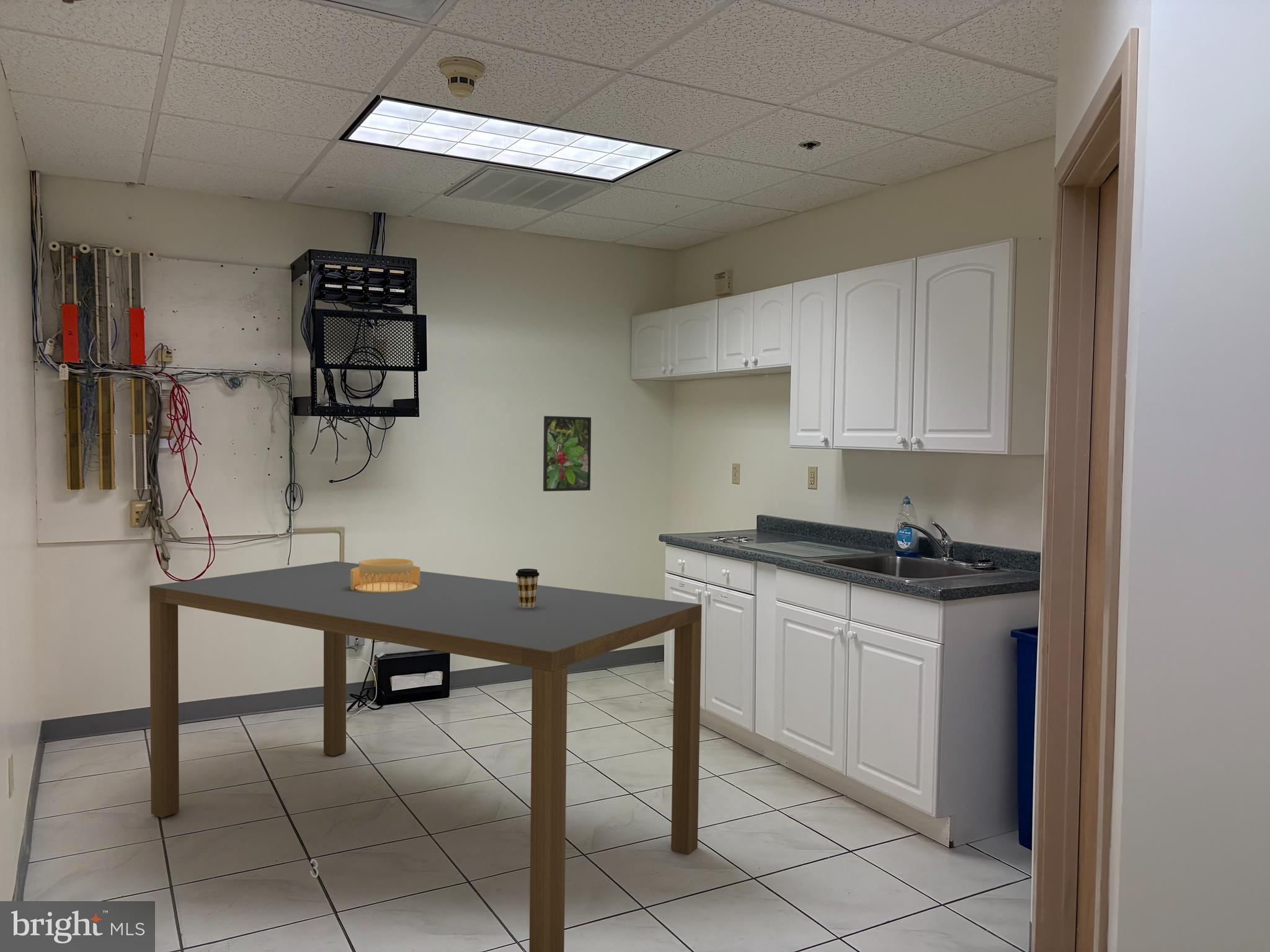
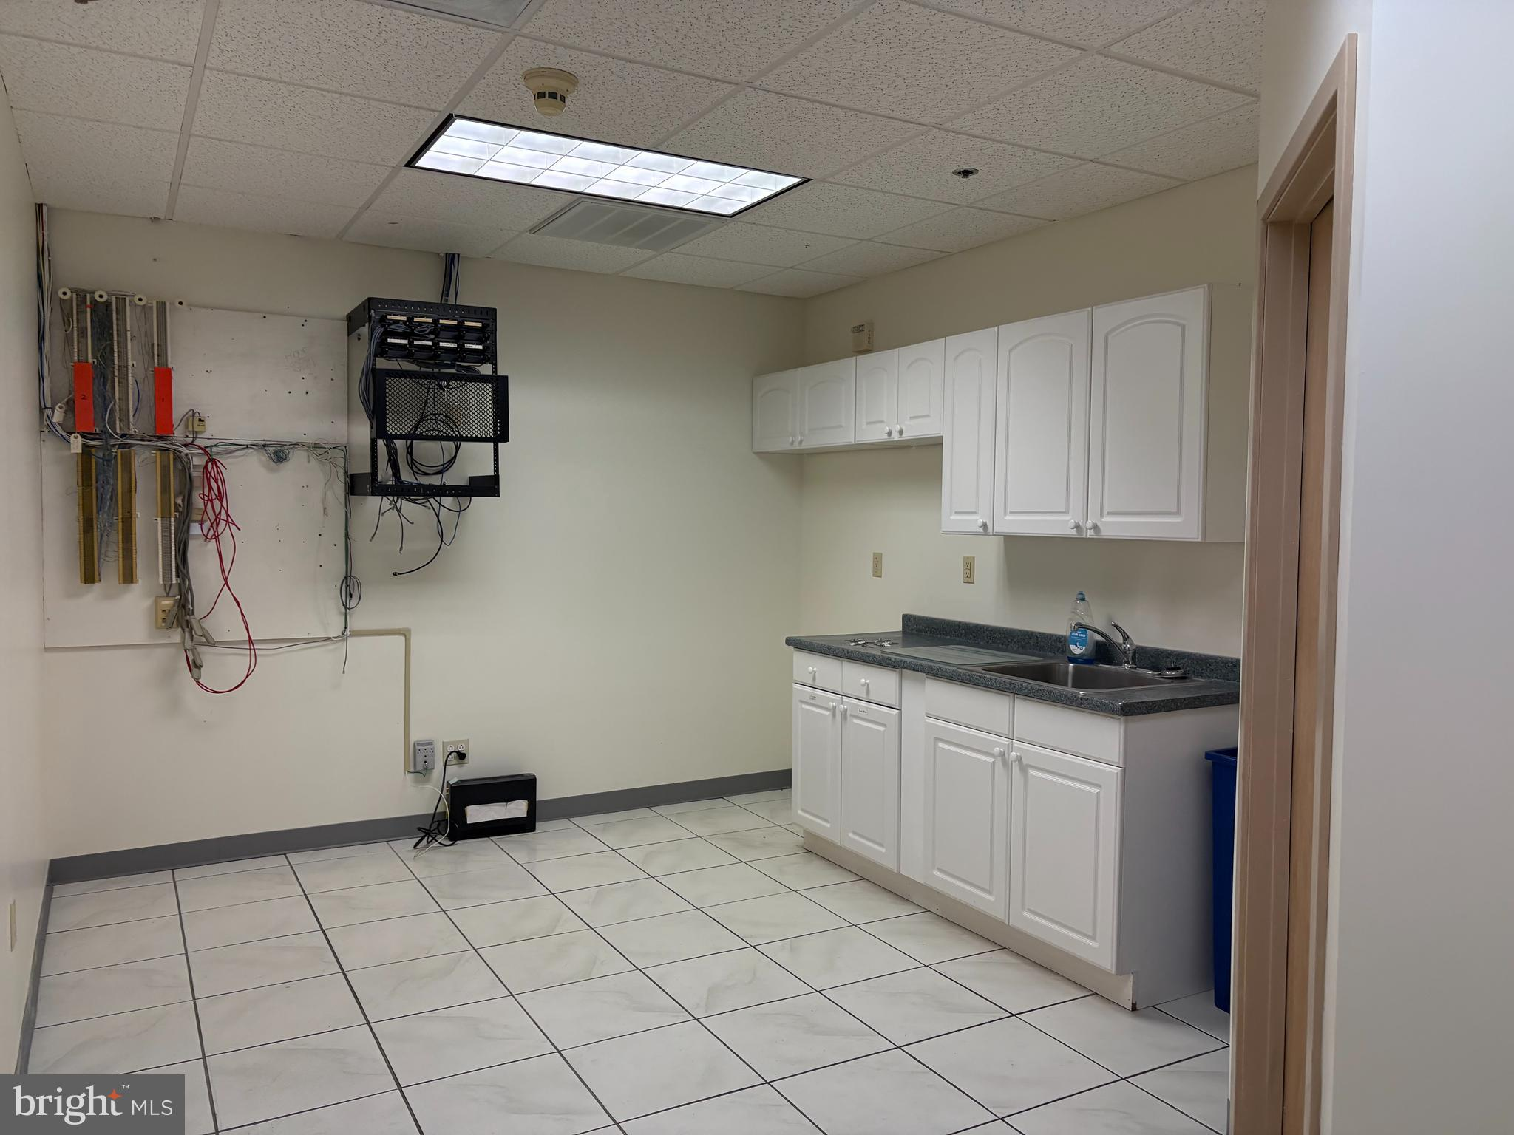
- architectural model [350,558,421,593]
- dining table [149,561,703,952]
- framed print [543,415,592,492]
- coffee cup [515,568,540,608]
